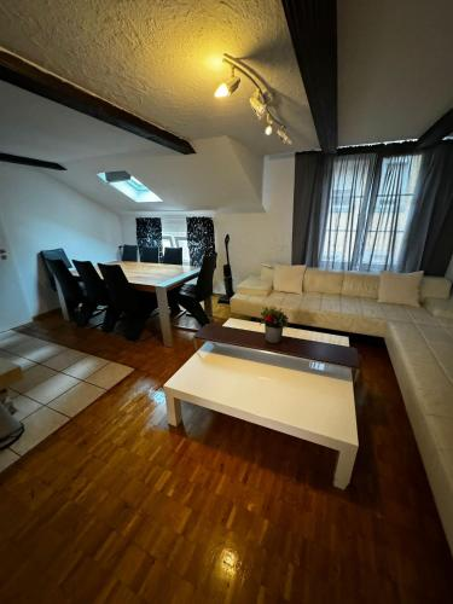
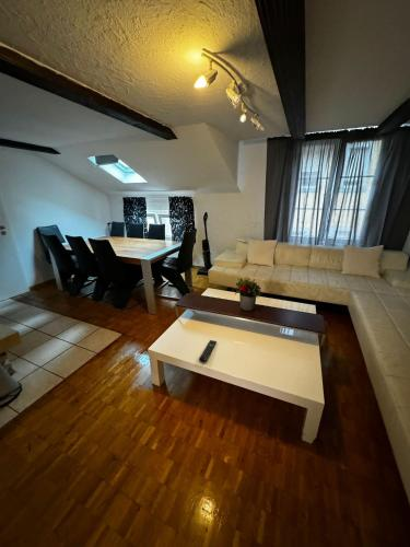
+ remote control [198,339,218,363]
